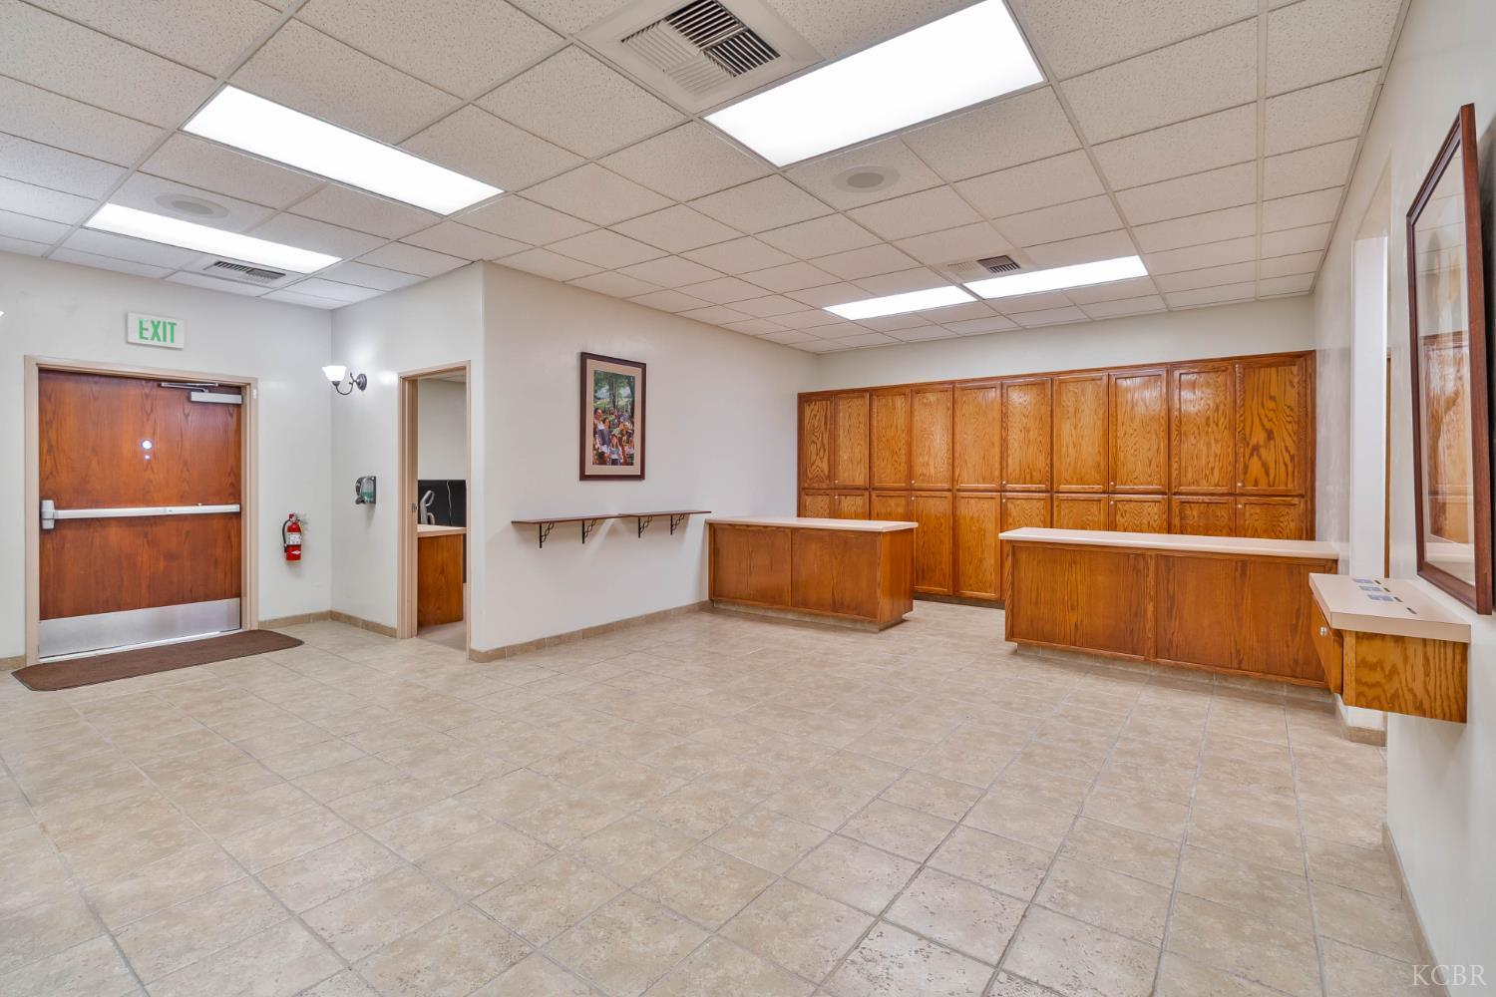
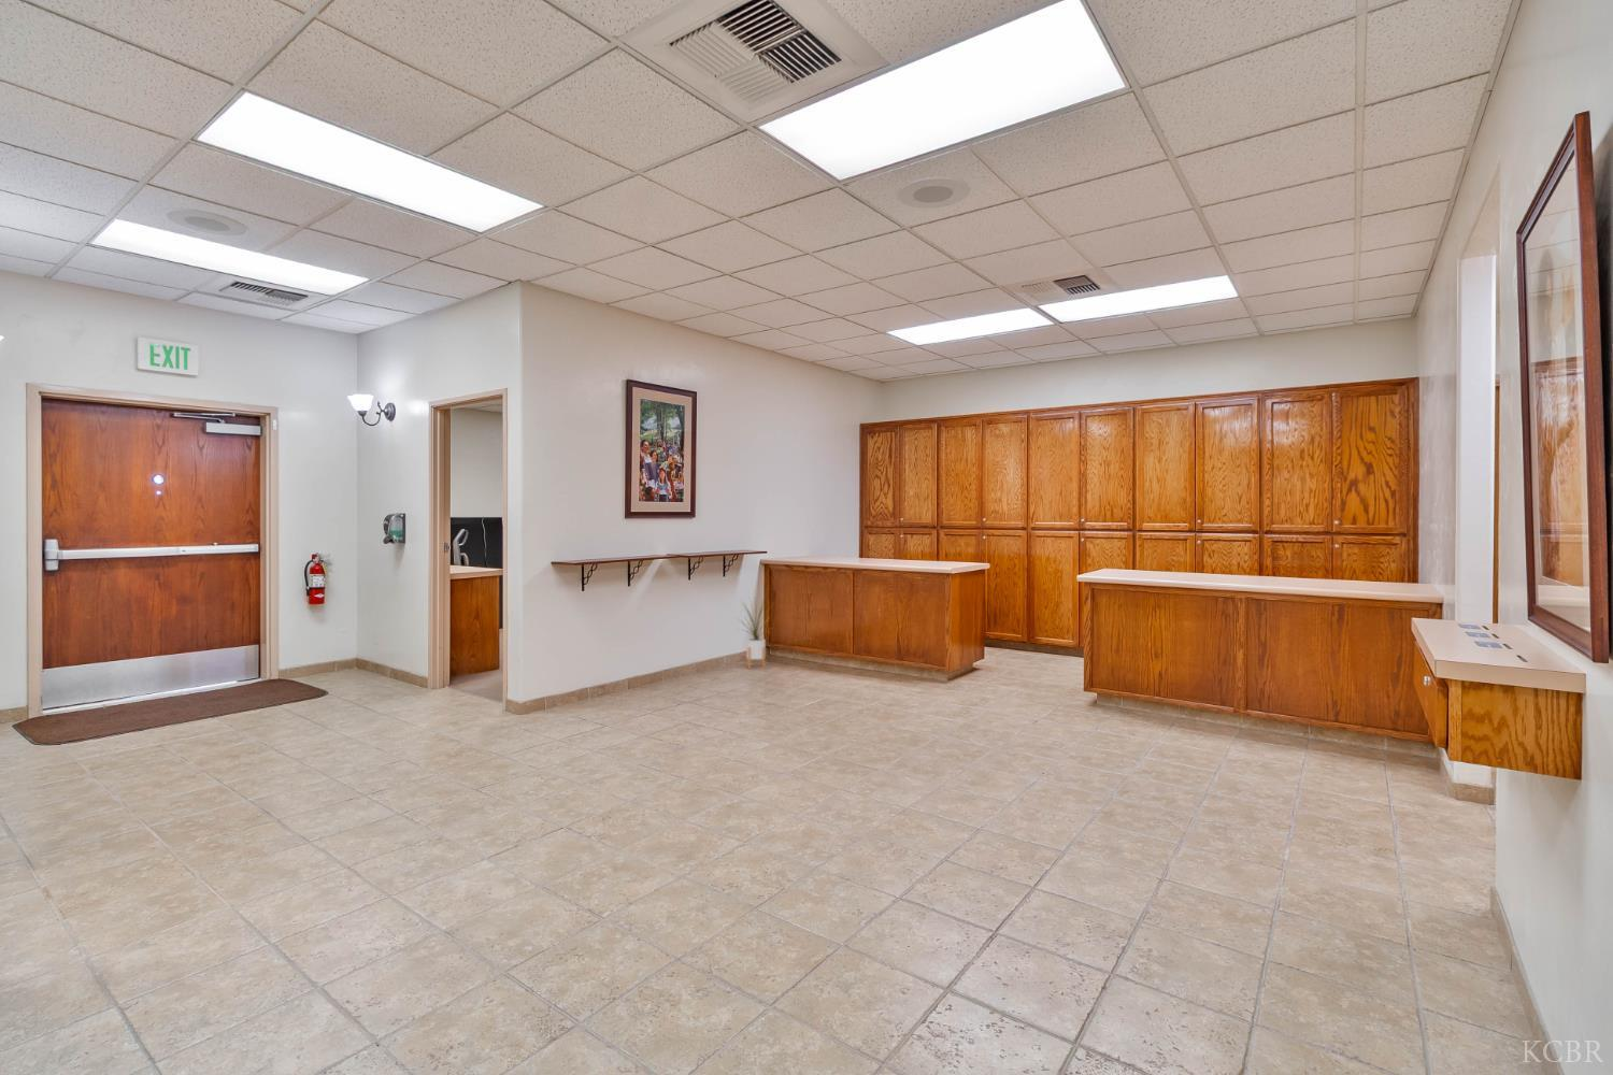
+ house plant [736,596,773,669]
